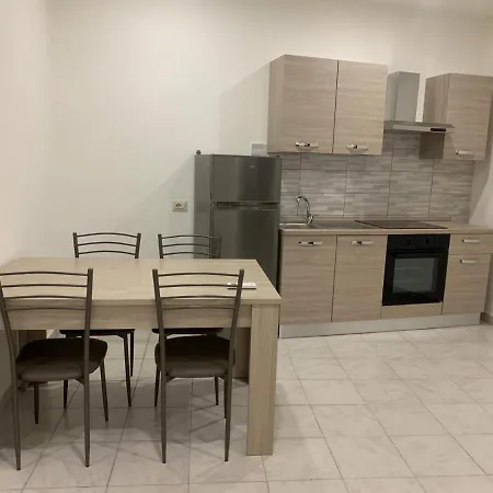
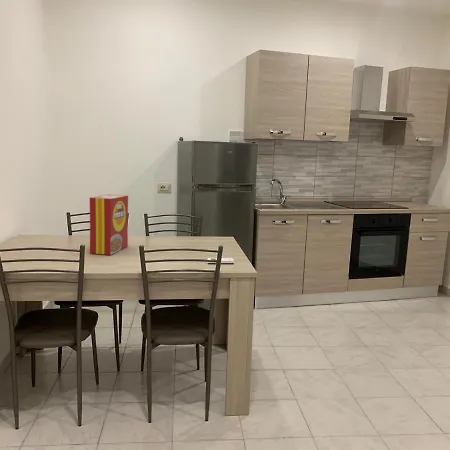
+ cereal box [89,193,129,256]
